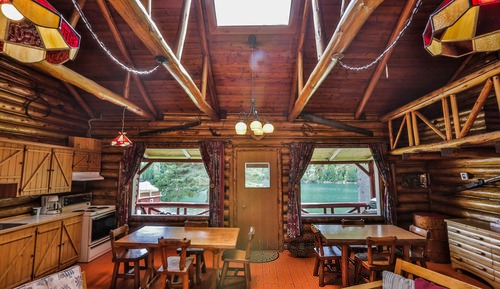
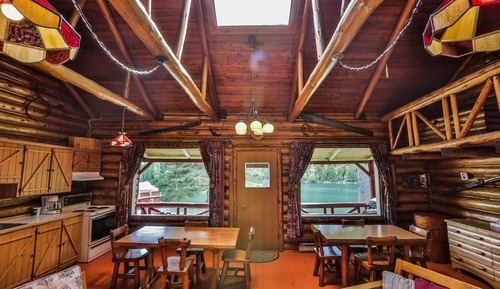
- basket [286,239,316,257]
